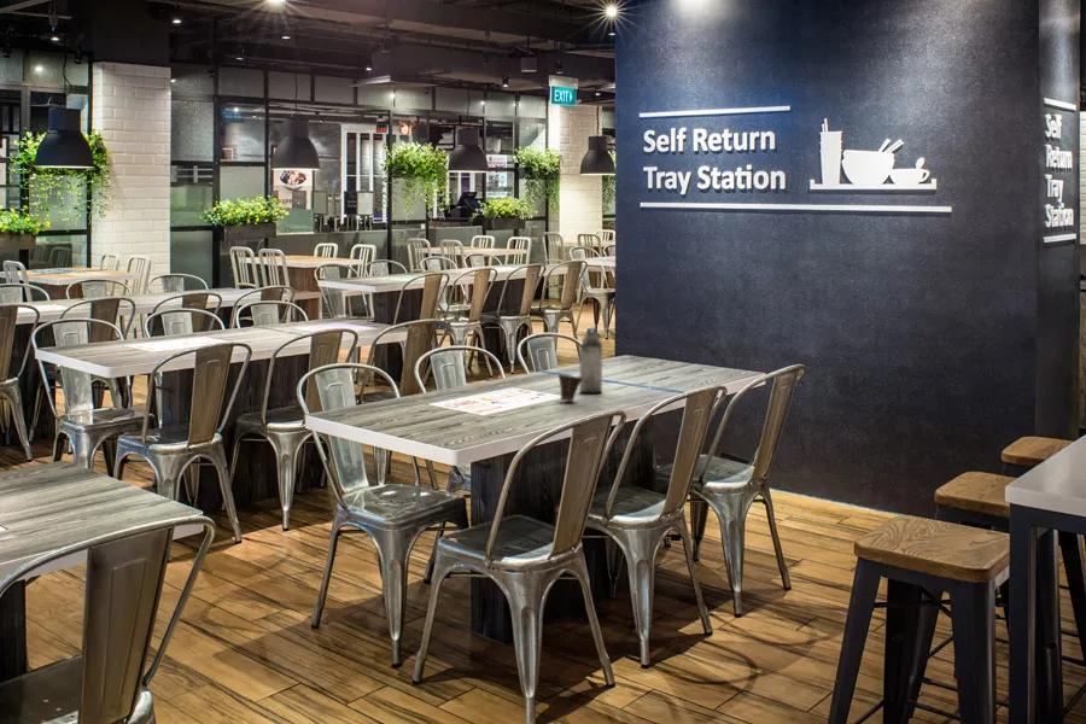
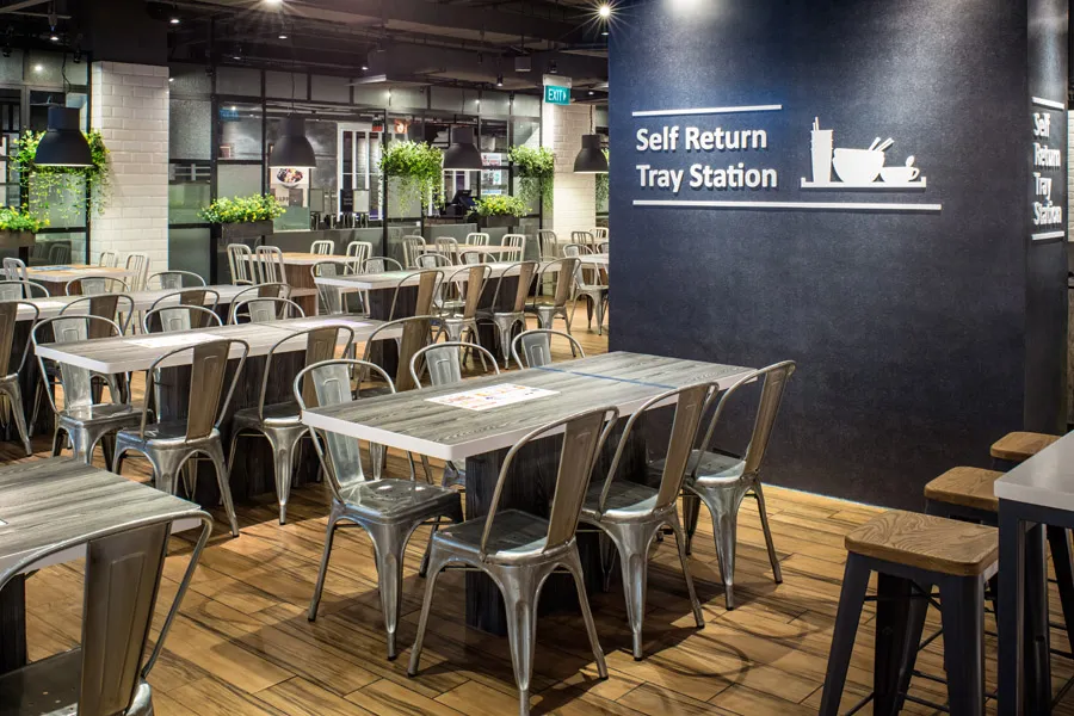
- cup [557,373,583,403]
- water bottle [578,326,603,393]
